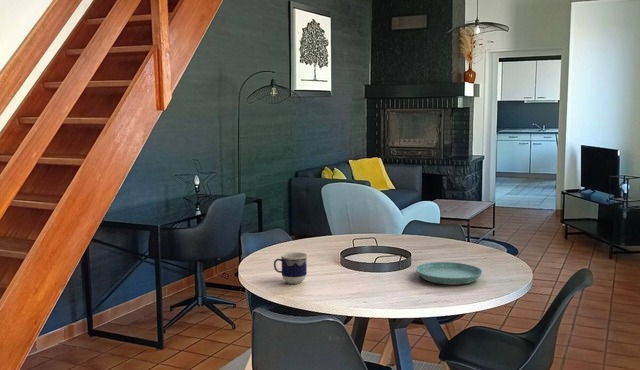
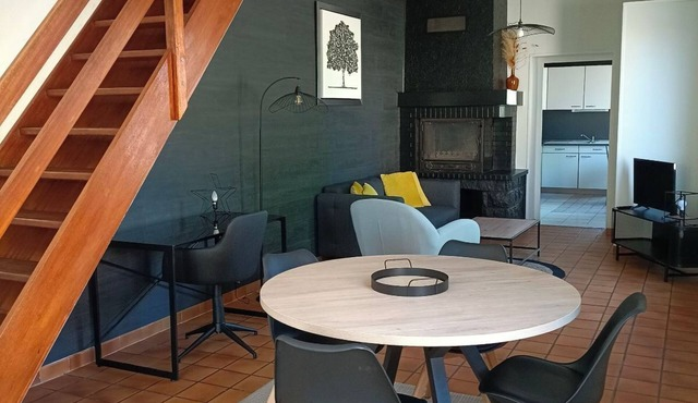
- saucer [415,261,483,285]
- cup [273,251,308,285]
